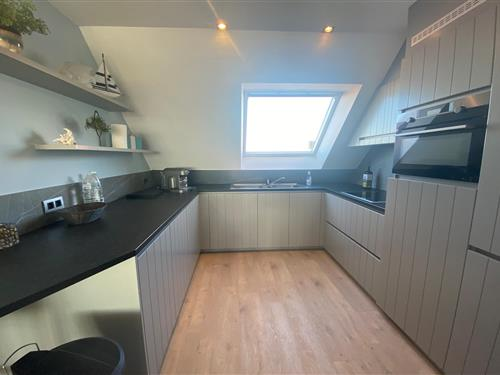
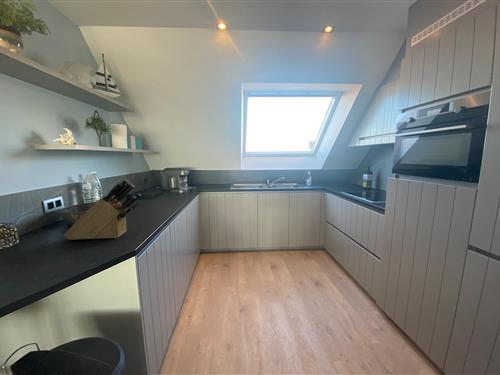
+ knife block [63,178,142,241]
